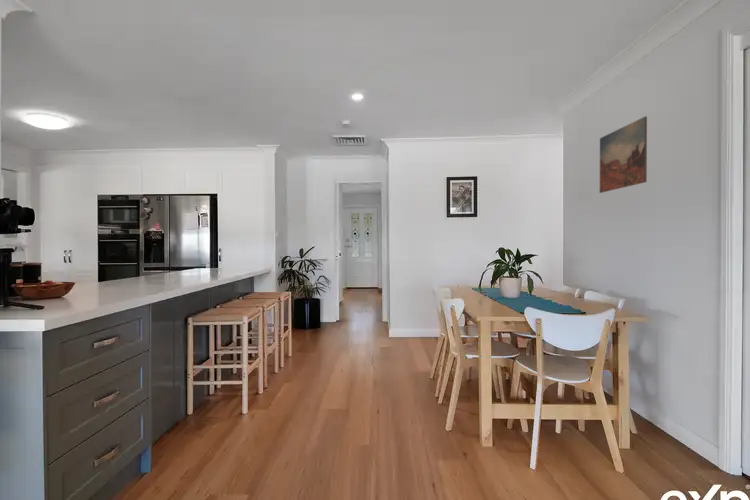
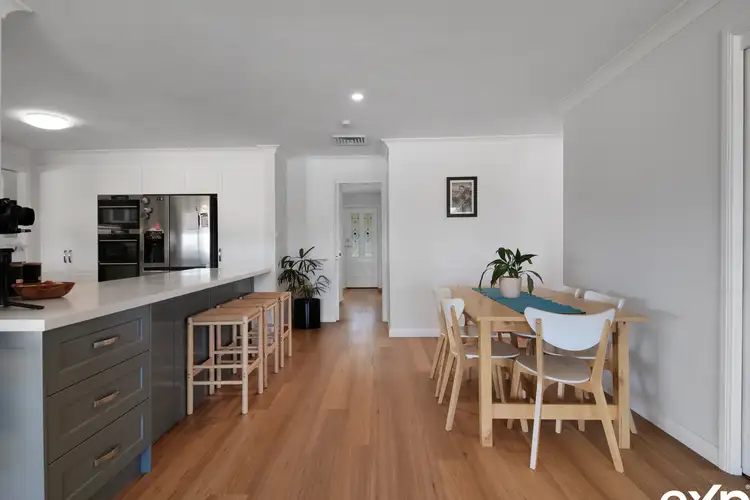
- wall art [599,115,648,194]
